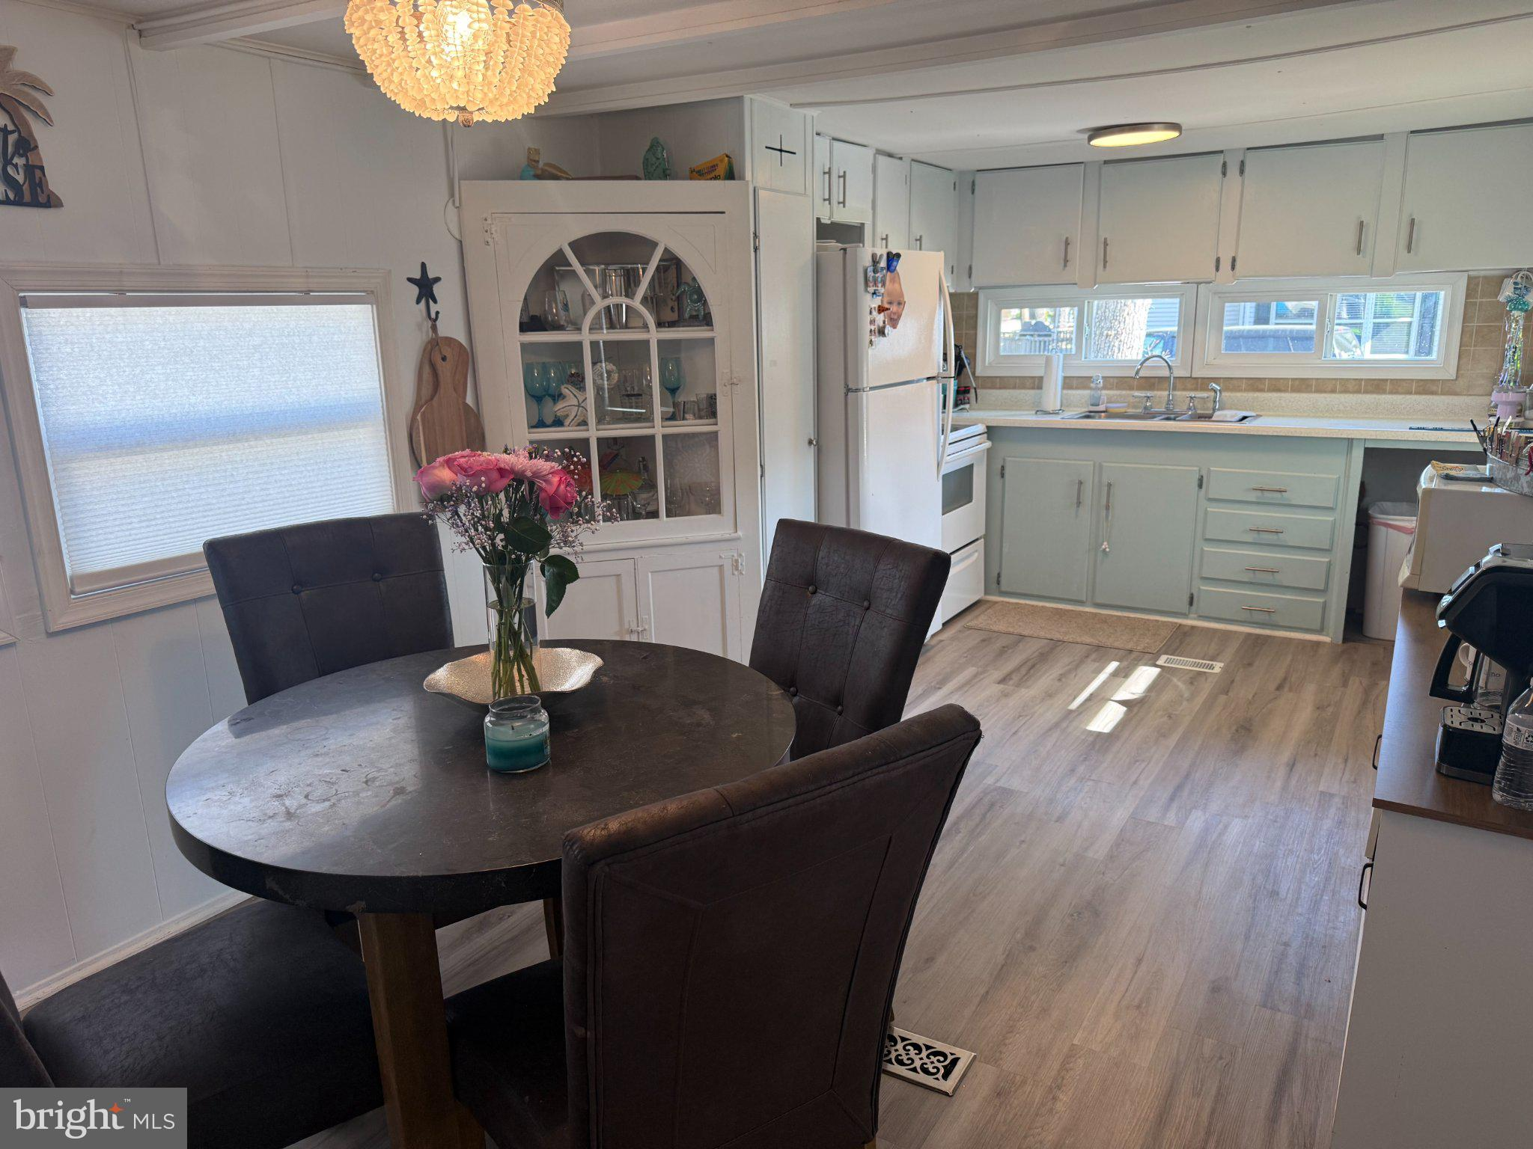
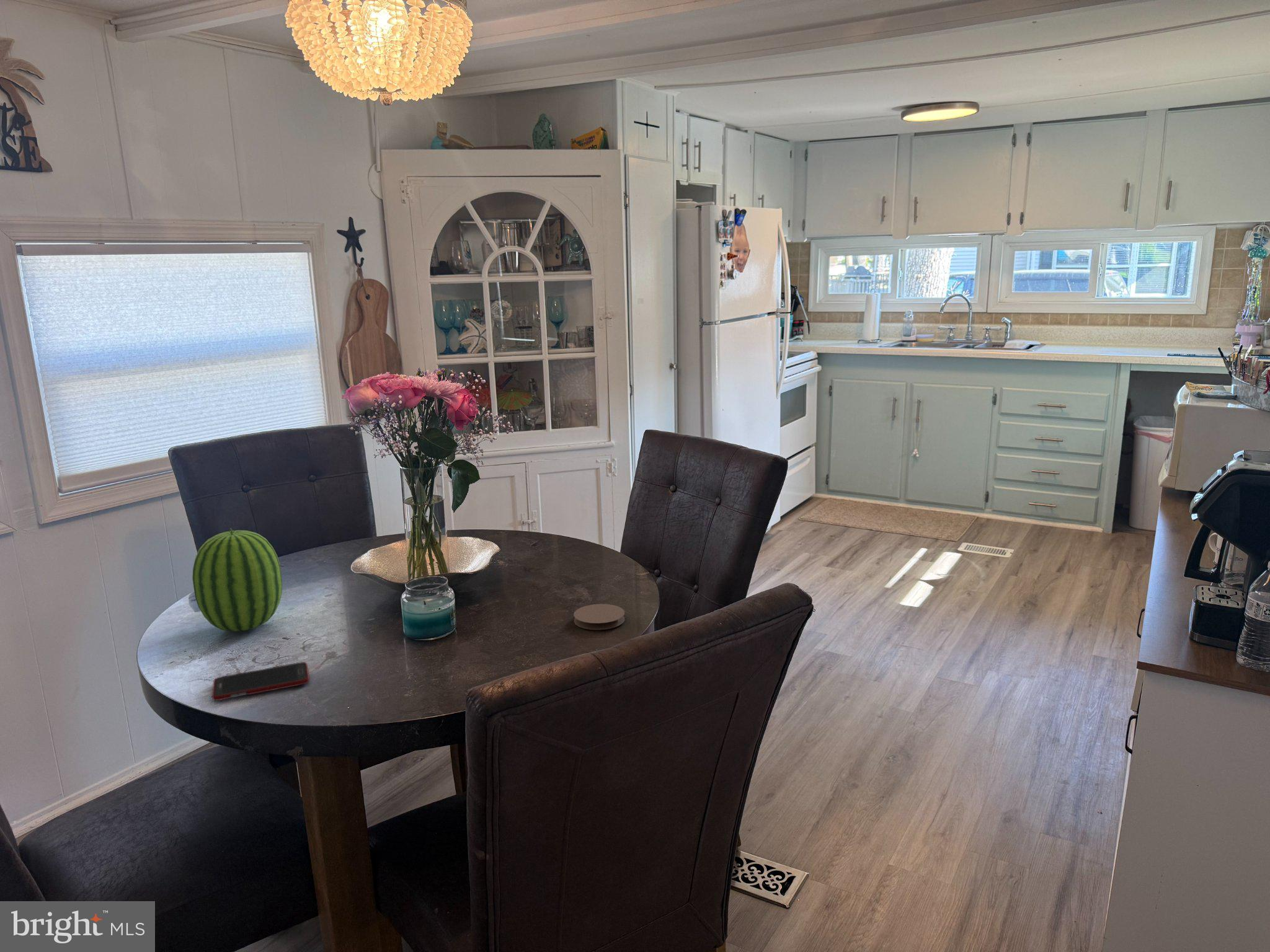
+ cell phone [211,661,310,702]
+ coaster [573,604,625,630]
+ fruit [192,527,283,632]
